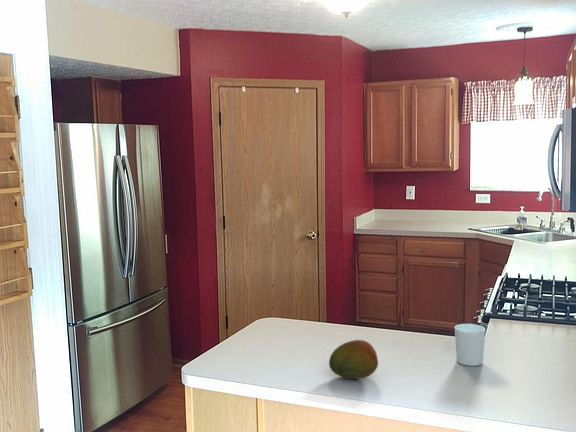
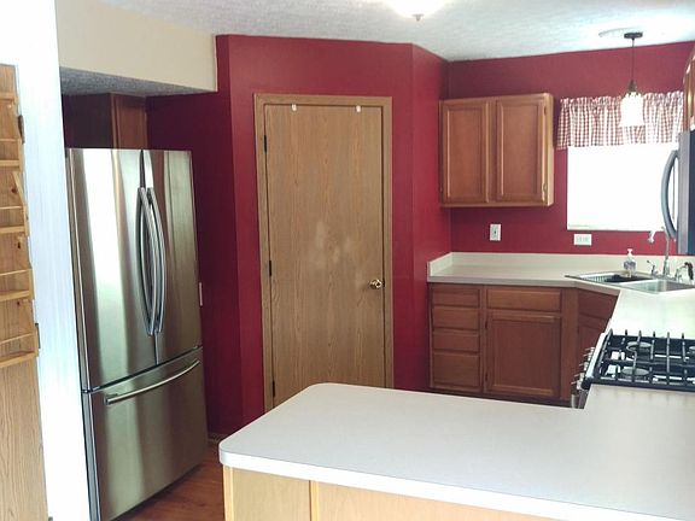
- fruit [328,339,379,380]
- cup [454,323,486,367]
